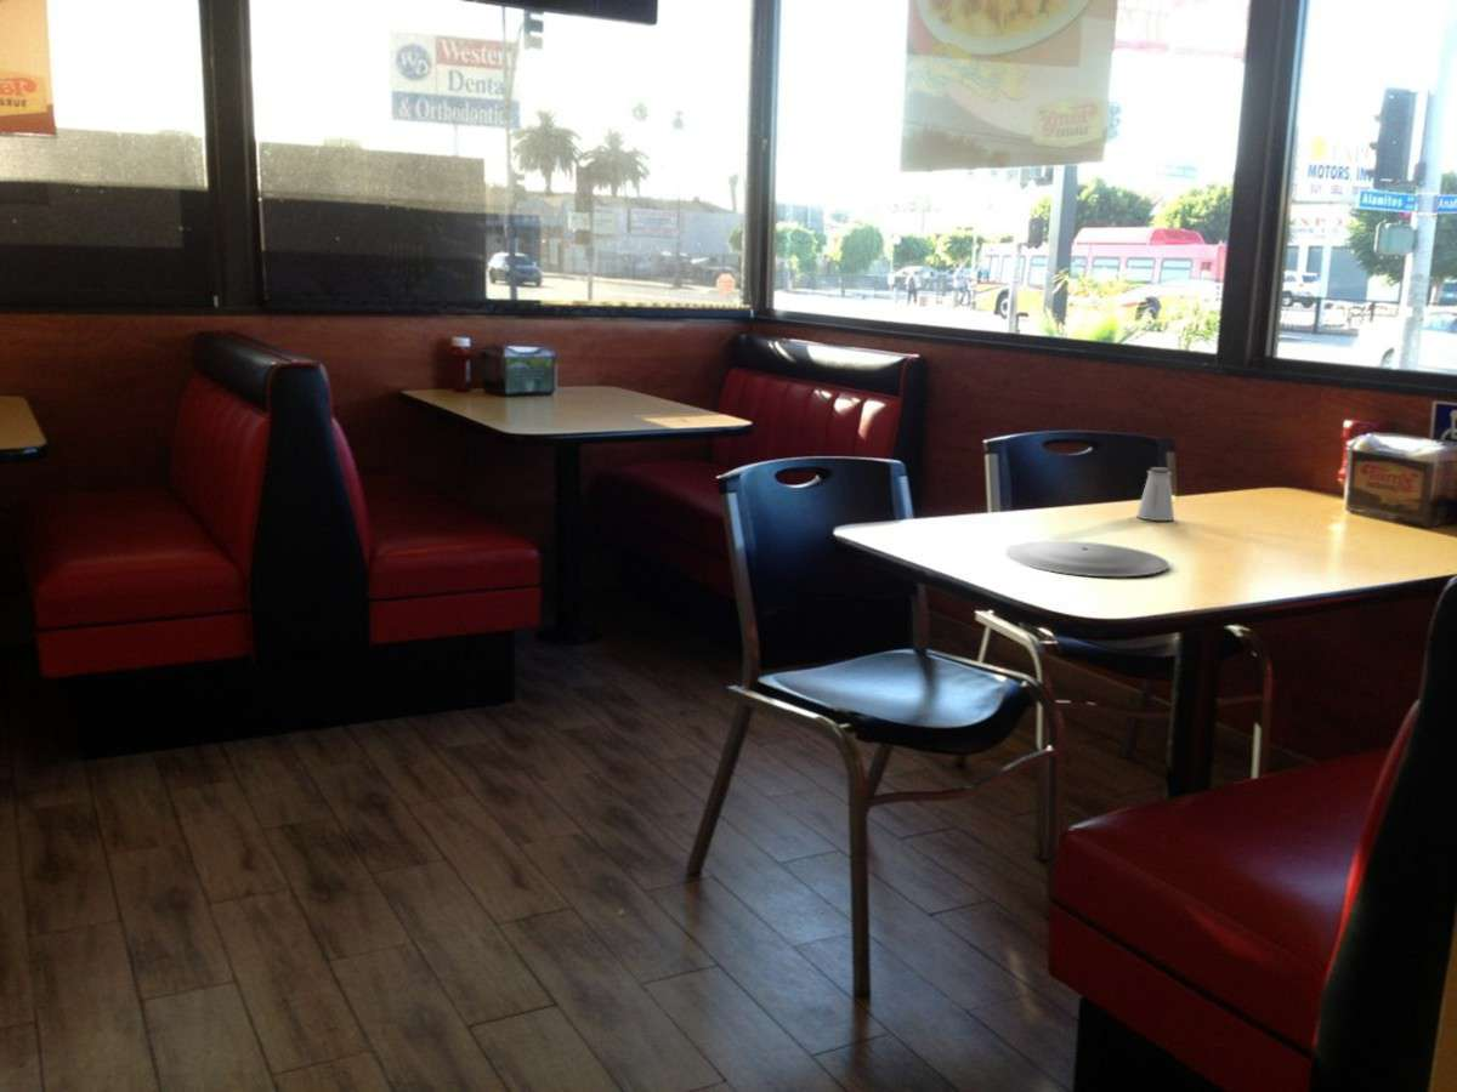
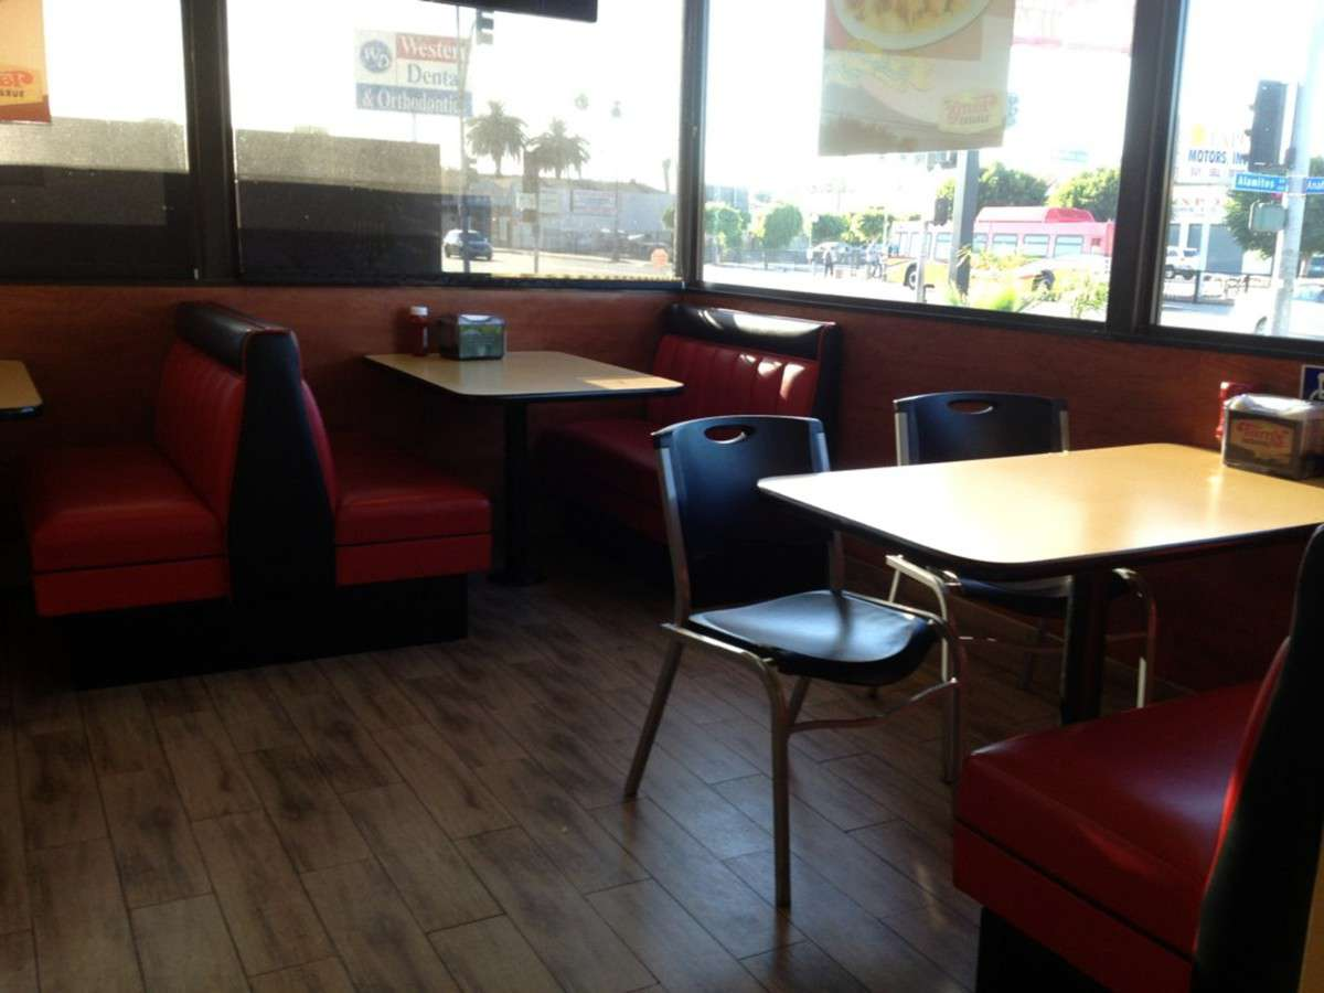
- saltshaker [1135,466,1175,522]
- plate [1004,540,1170,578]
